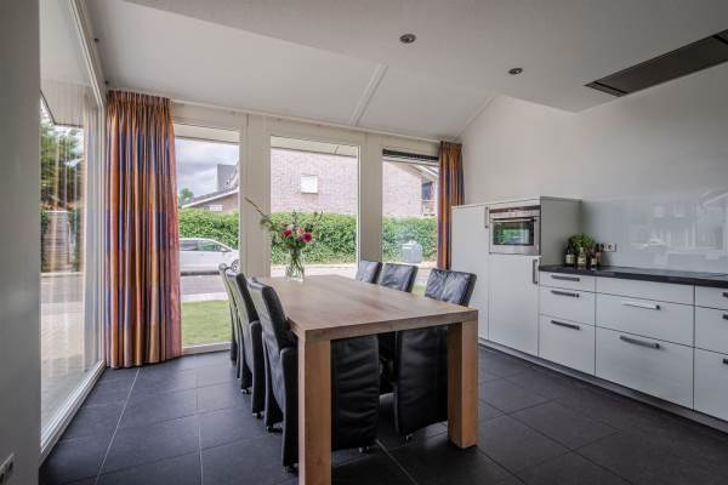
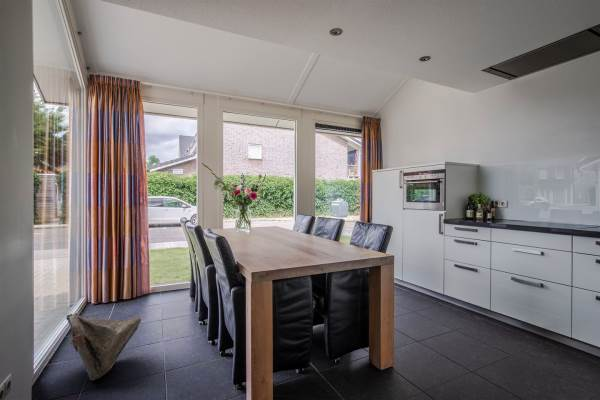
+ bag [65,312,142,381]
